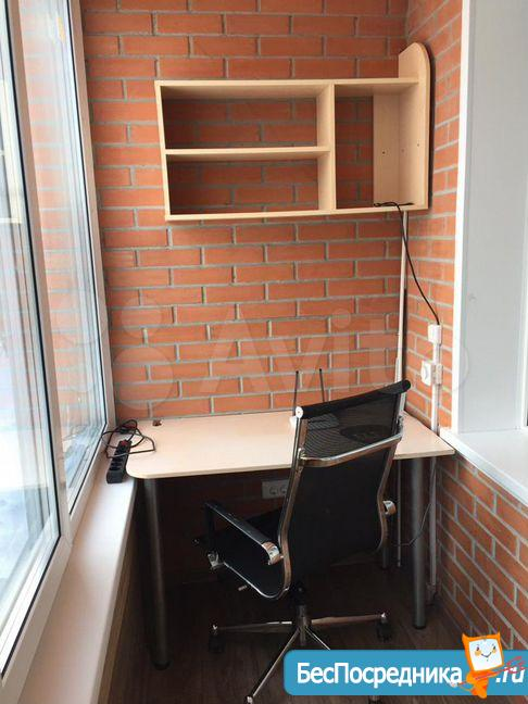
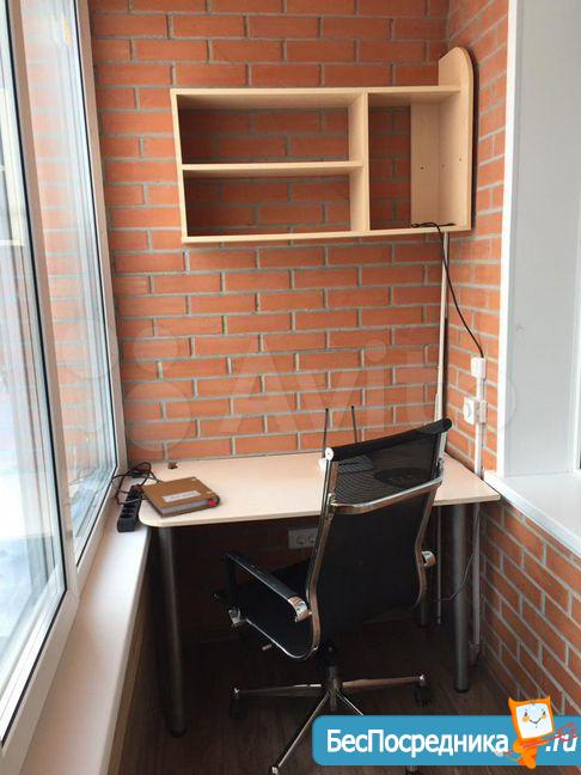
+ notebook [140,475,221,519]
